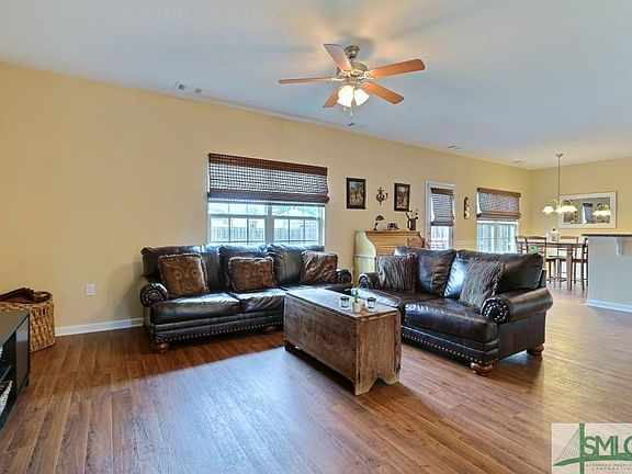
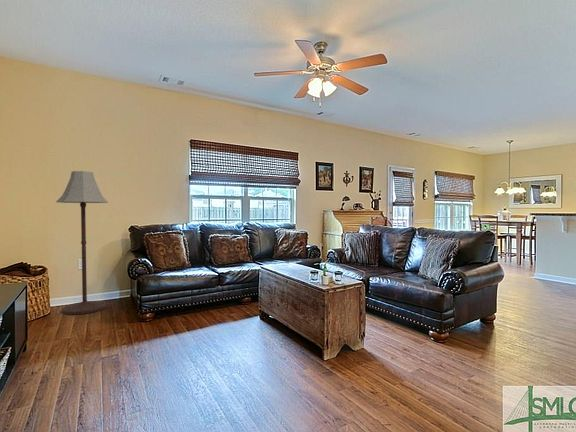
+ floor lamp [55,170,109,316]
